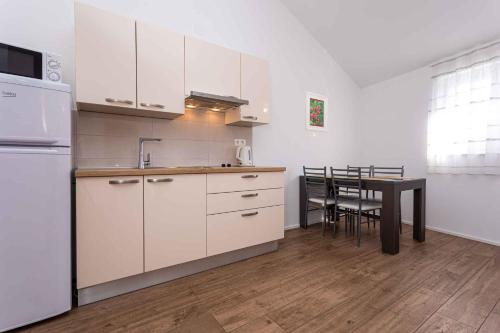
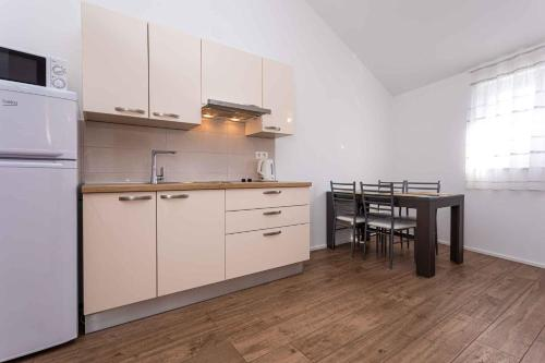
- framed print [304,91,329,133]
